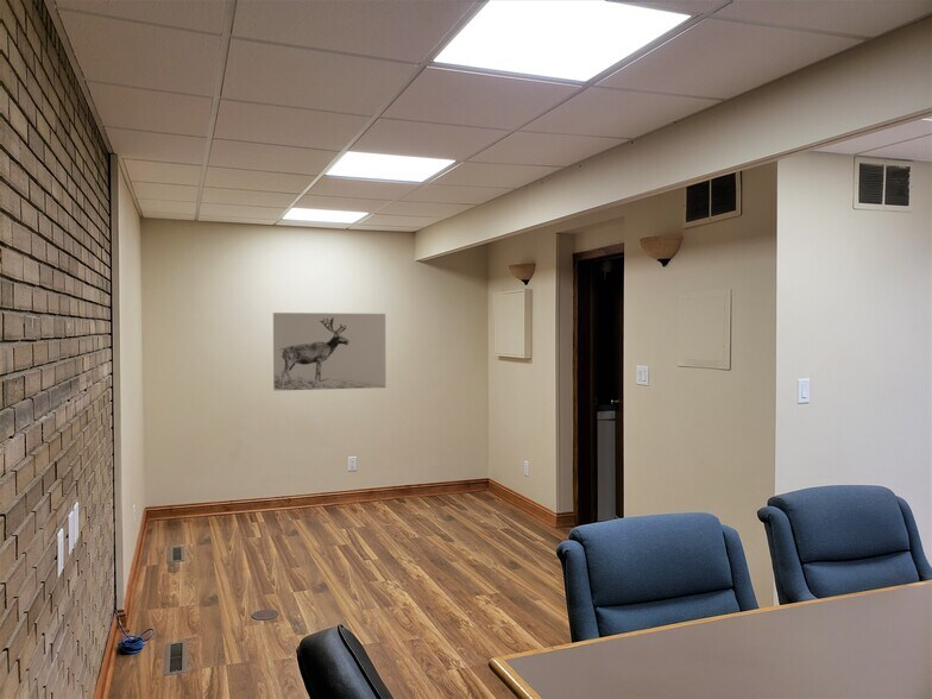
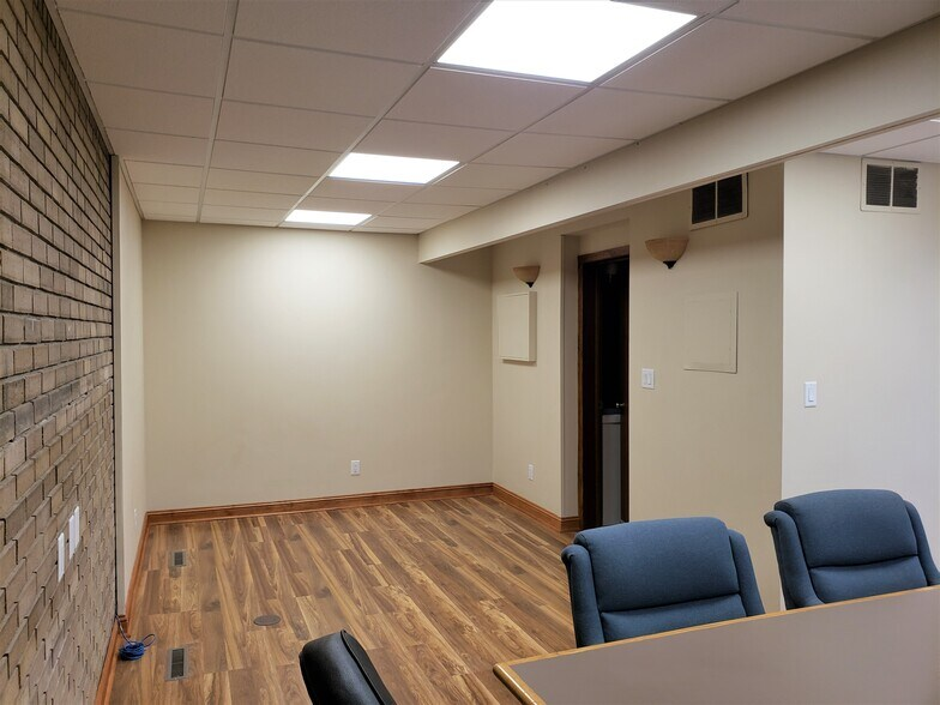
- wall art [272,311,388,392]
